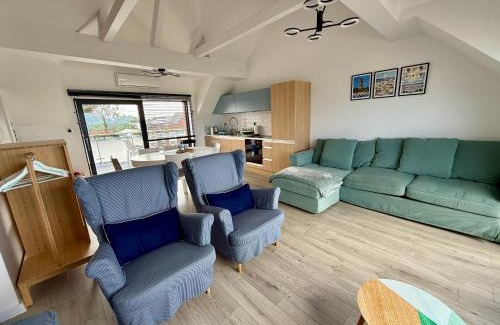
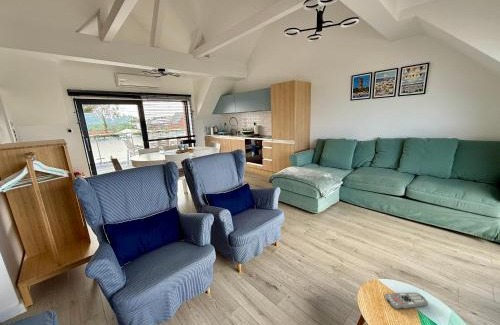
+ remote control [384,291,429,310]
